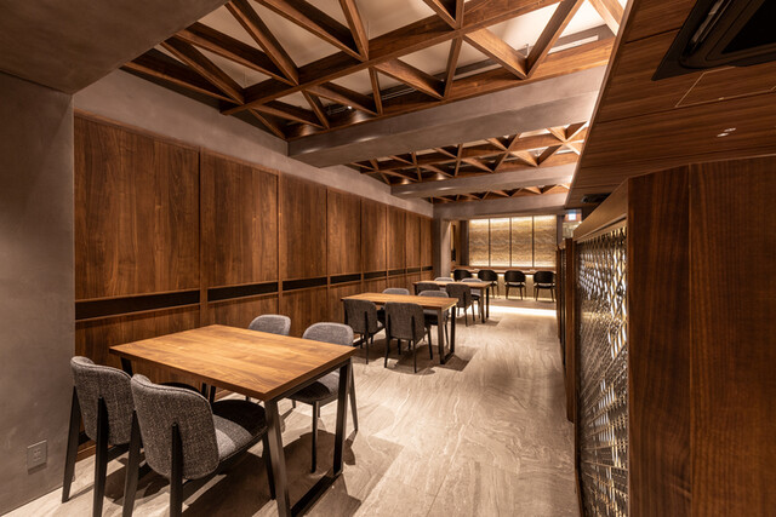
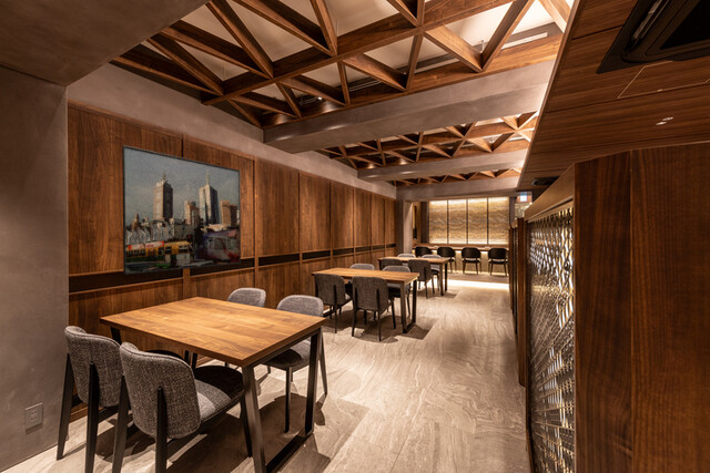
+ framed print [121,144,242,276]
